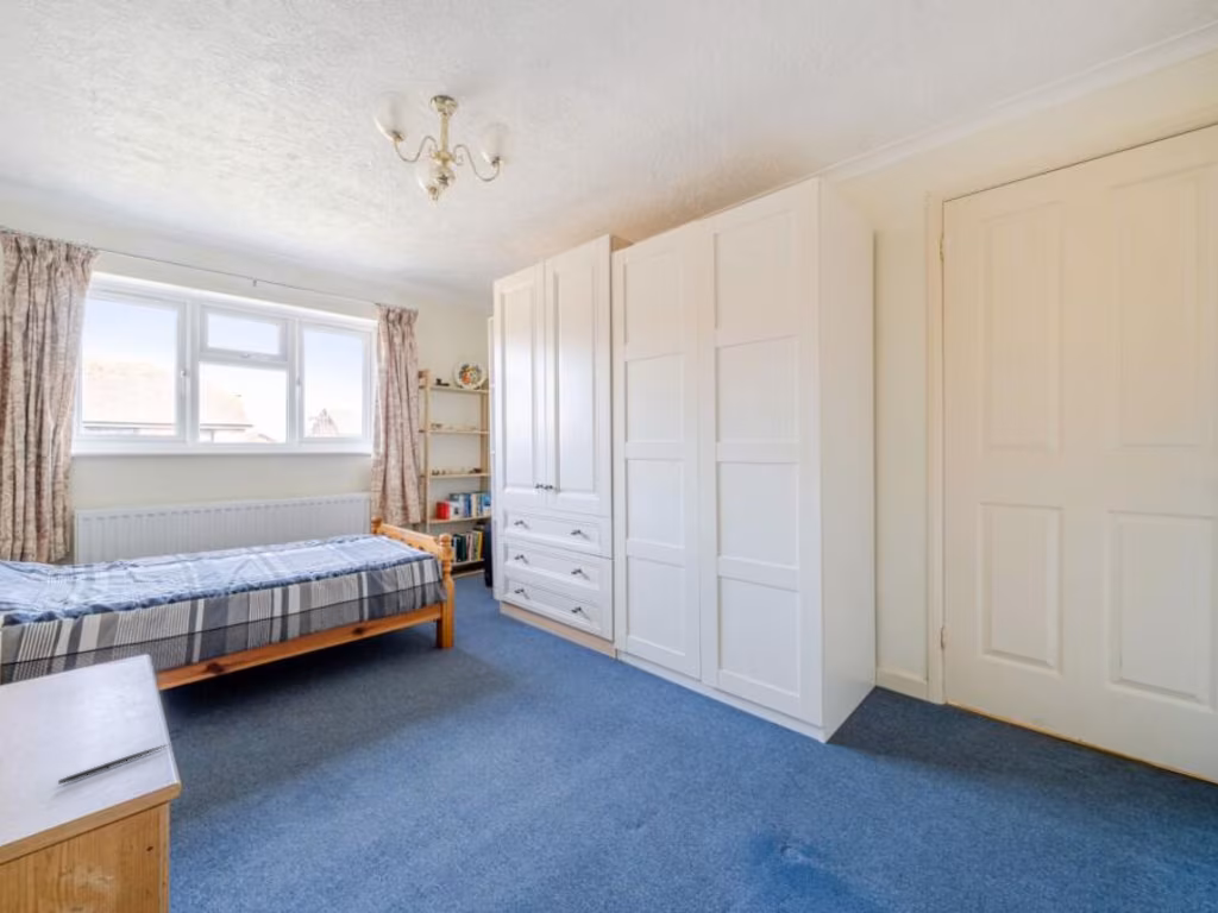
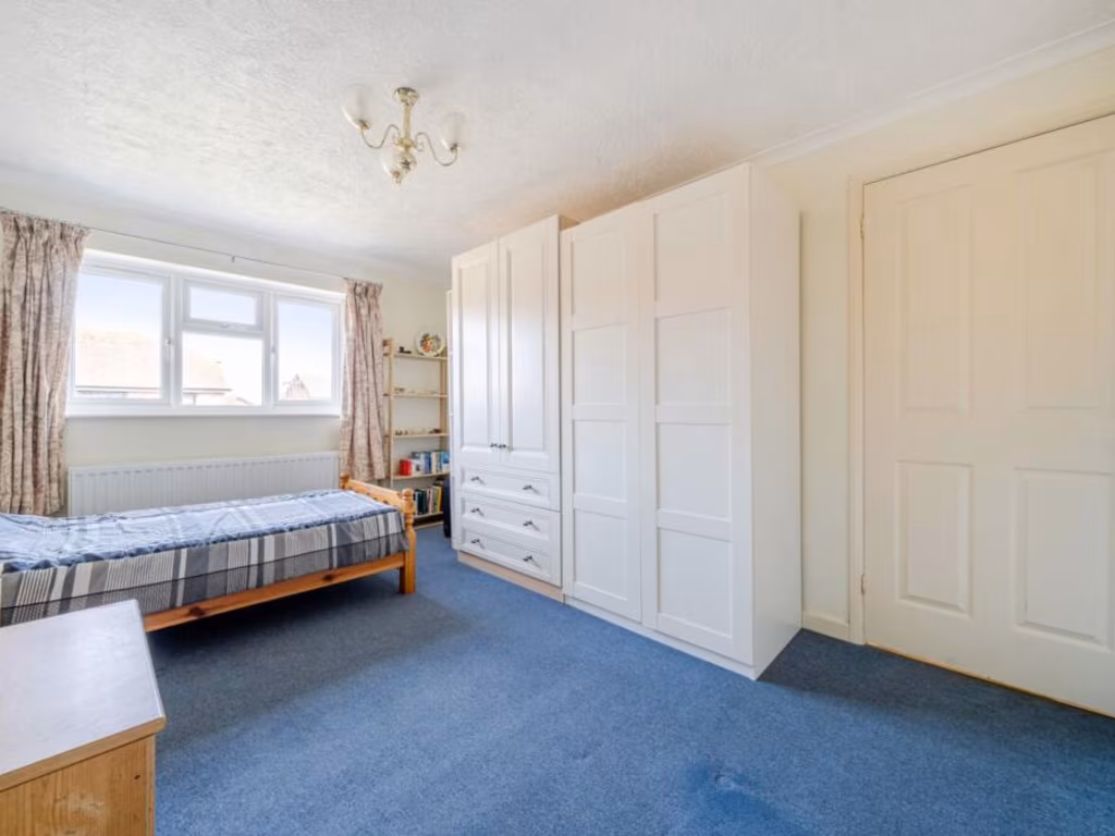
- pen [57,743,170,786]
